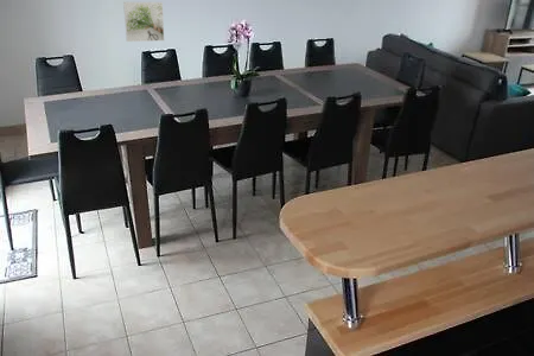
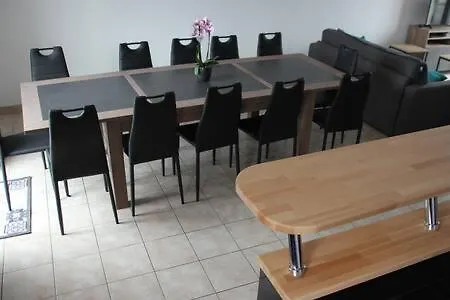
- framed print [122,1,165,43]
